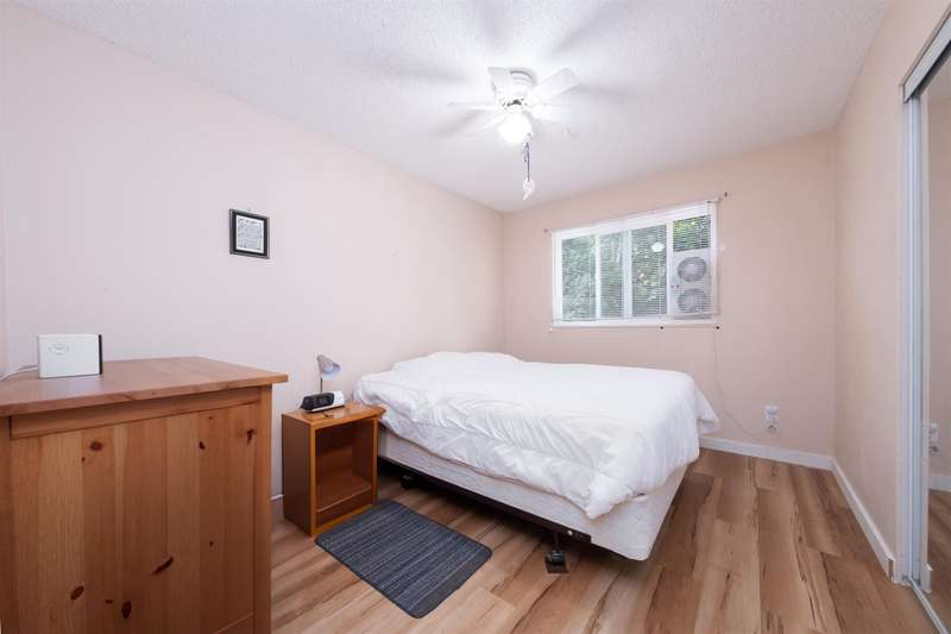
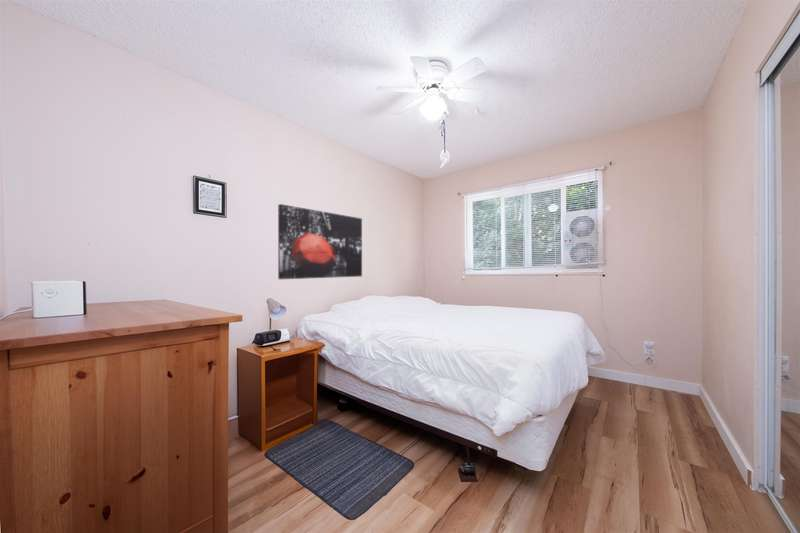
+ wall art [277,203,363,280]
